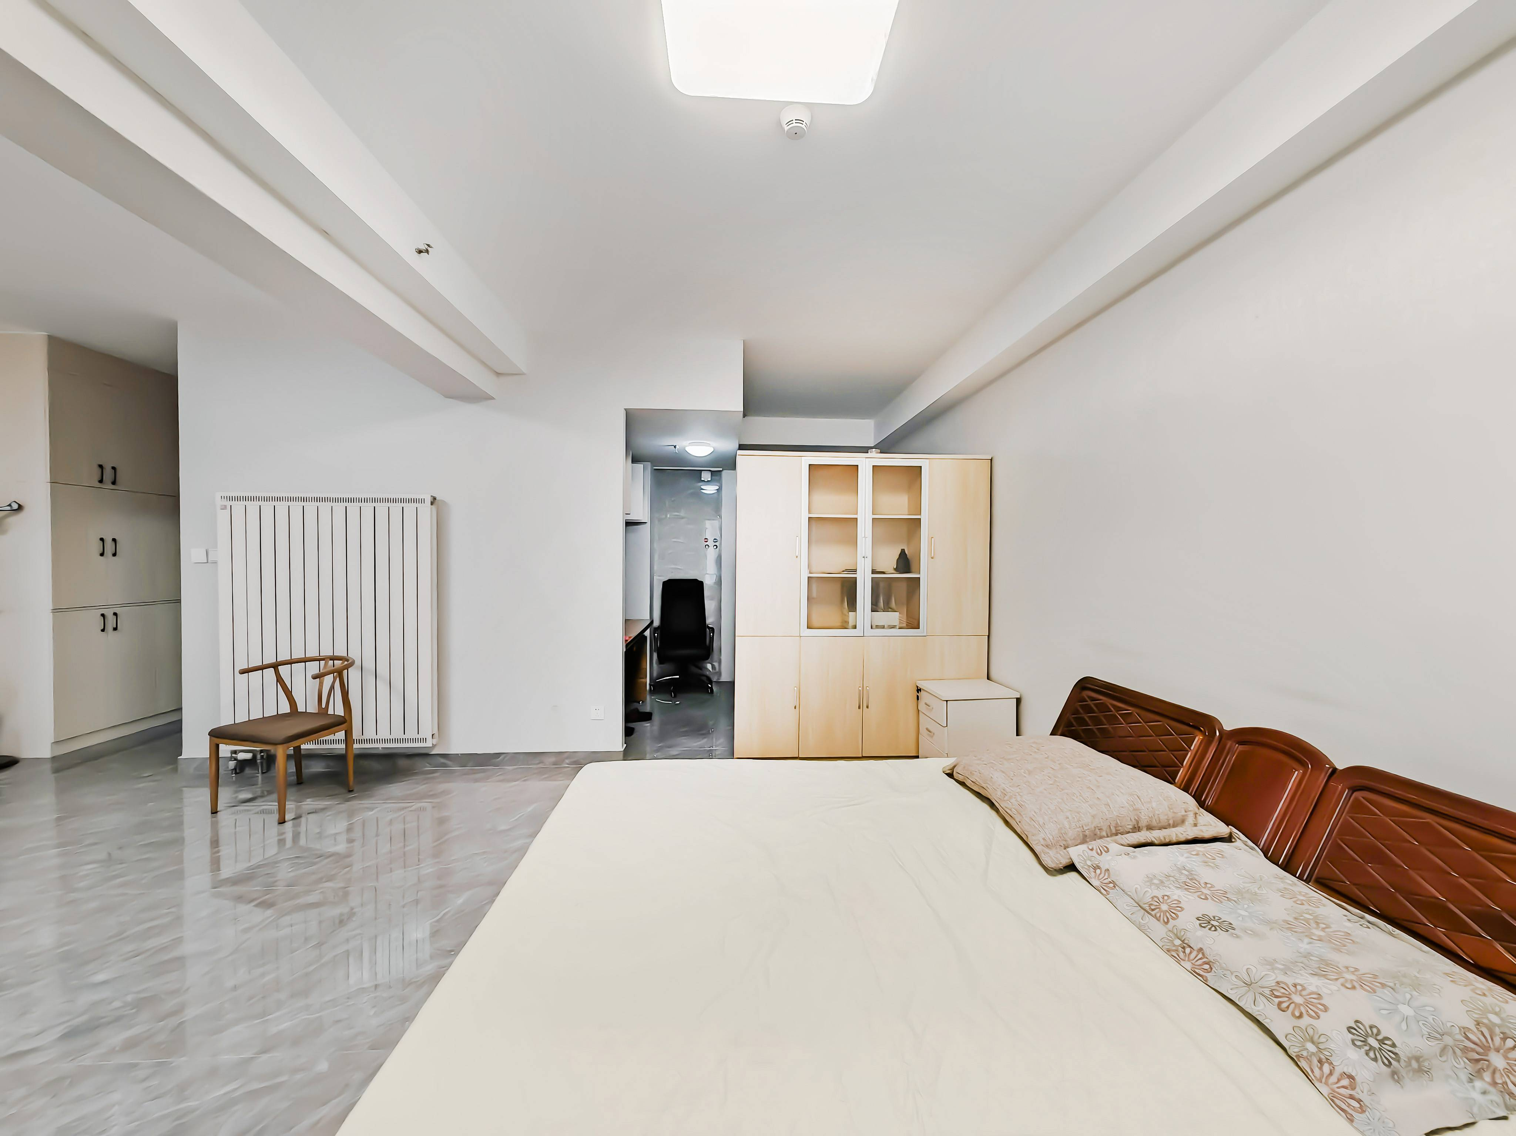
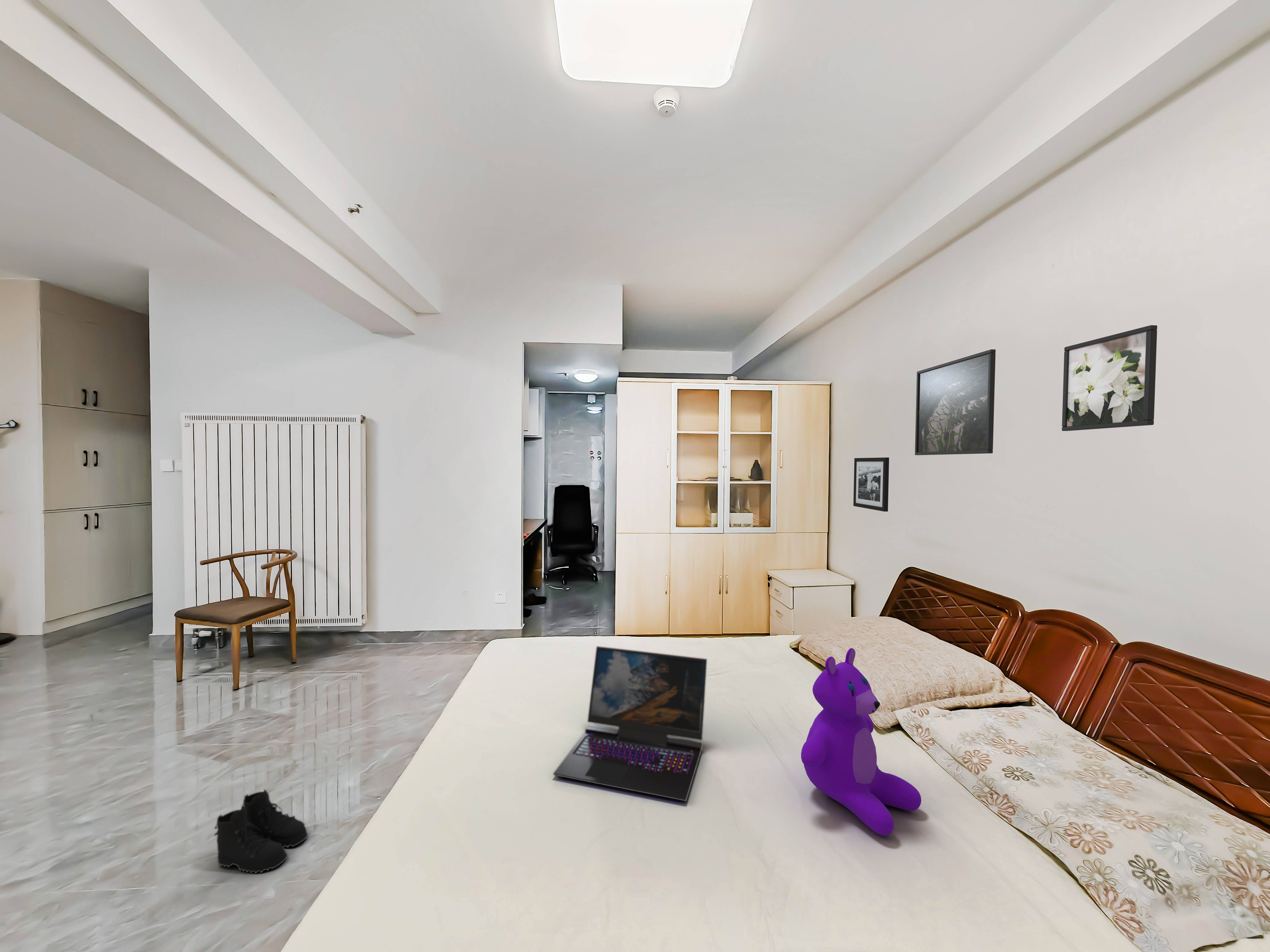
+ picture frame [853,457,890,512]
+ boots [214,789,308,874]
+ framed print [1062,325,1157,431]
+ laptop [553,646,707,802]
+ teddy bear [801,648,921,836]
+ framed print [915,349,996,456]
